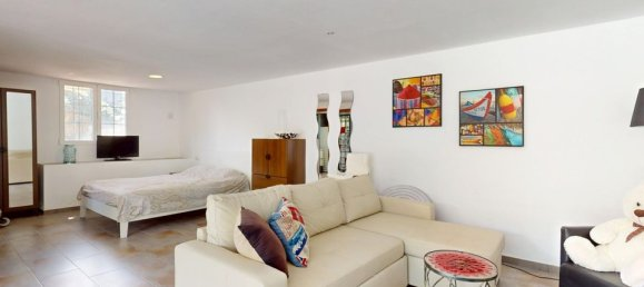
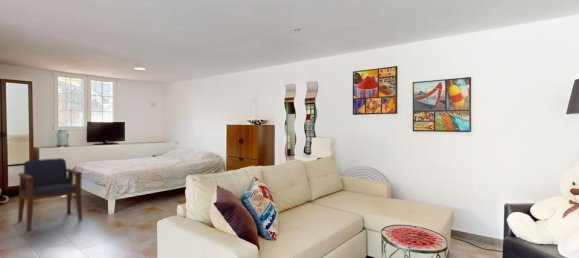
+ armchair [17,157,83,232]
